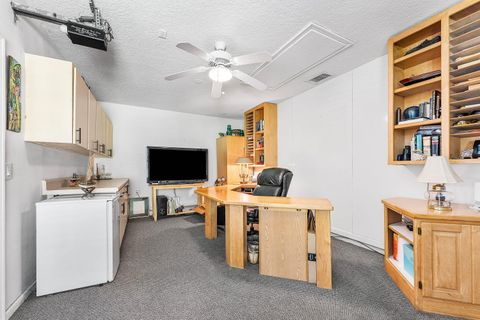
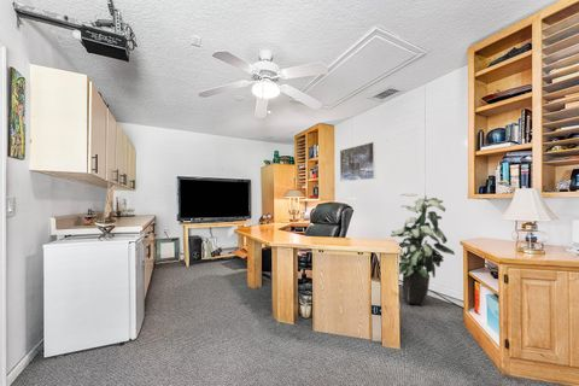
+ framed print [339,141,376,182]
+ indoor plant [390,192,456,306]
